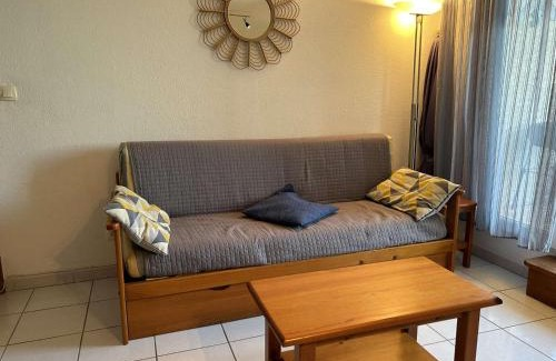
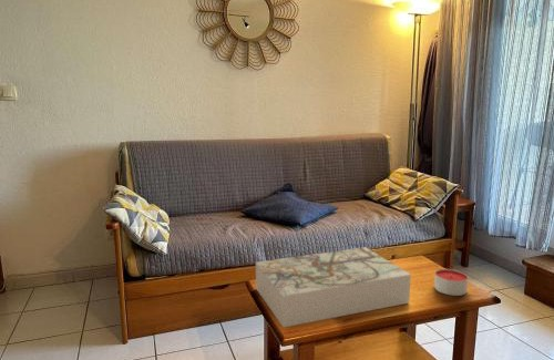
+ candle [433,268,469,297]
+ board game [255,246,412,329]
